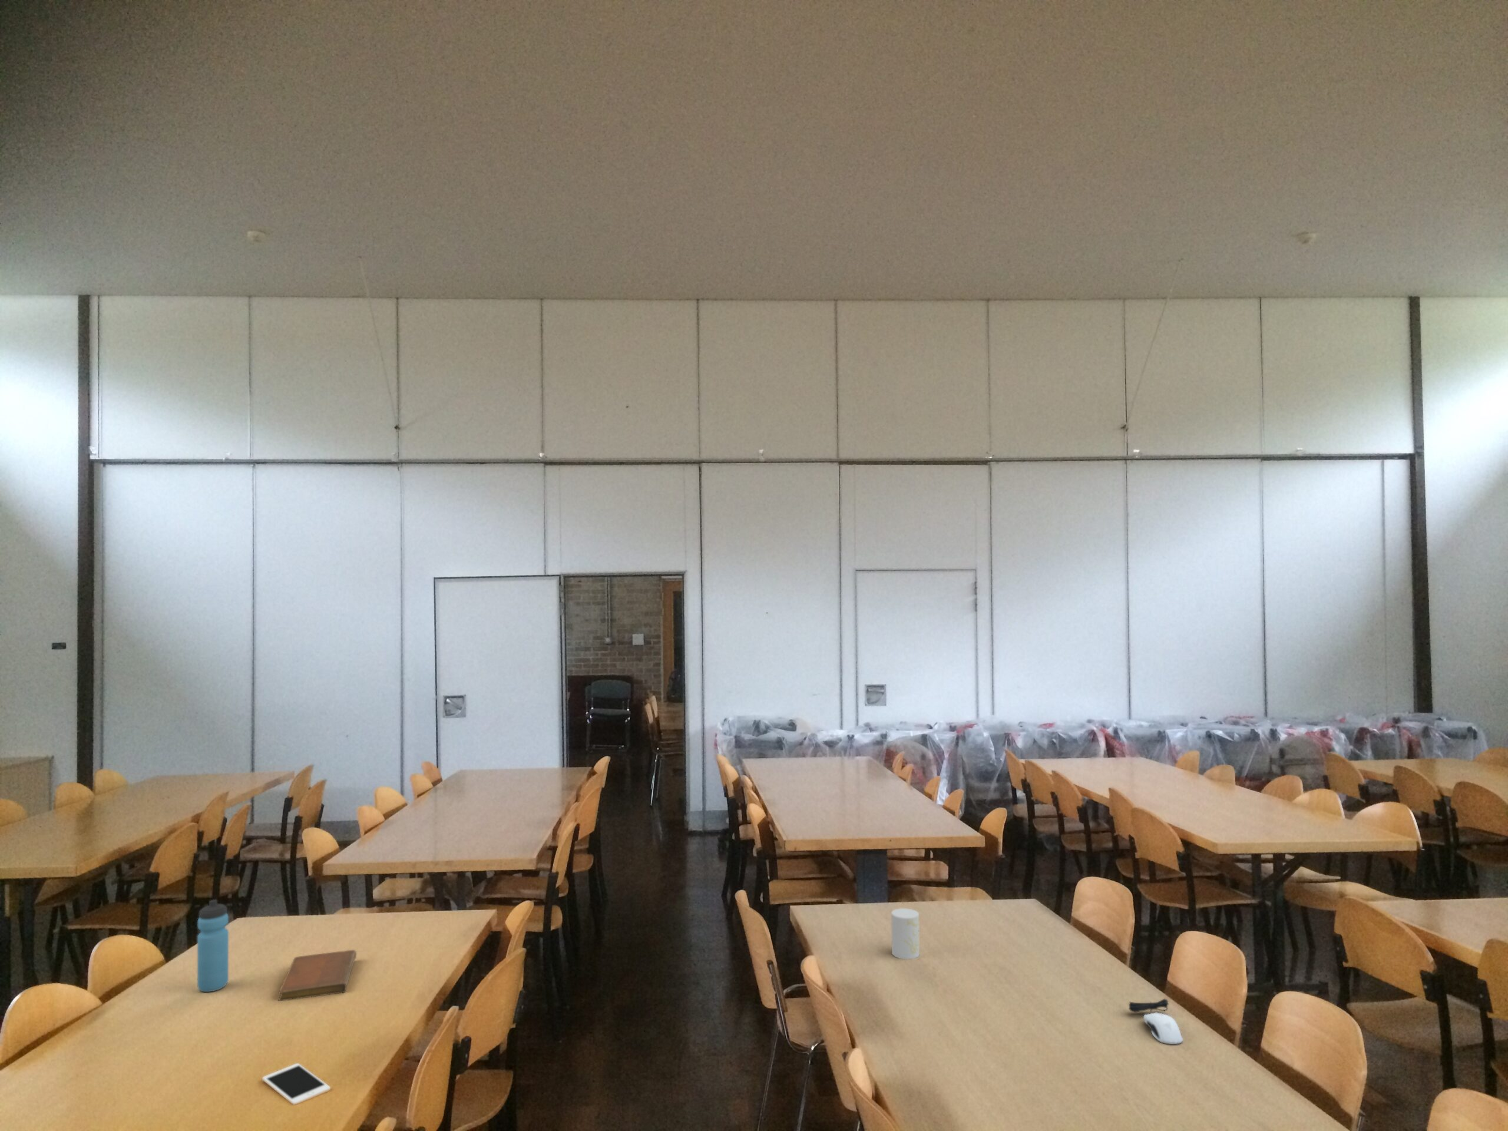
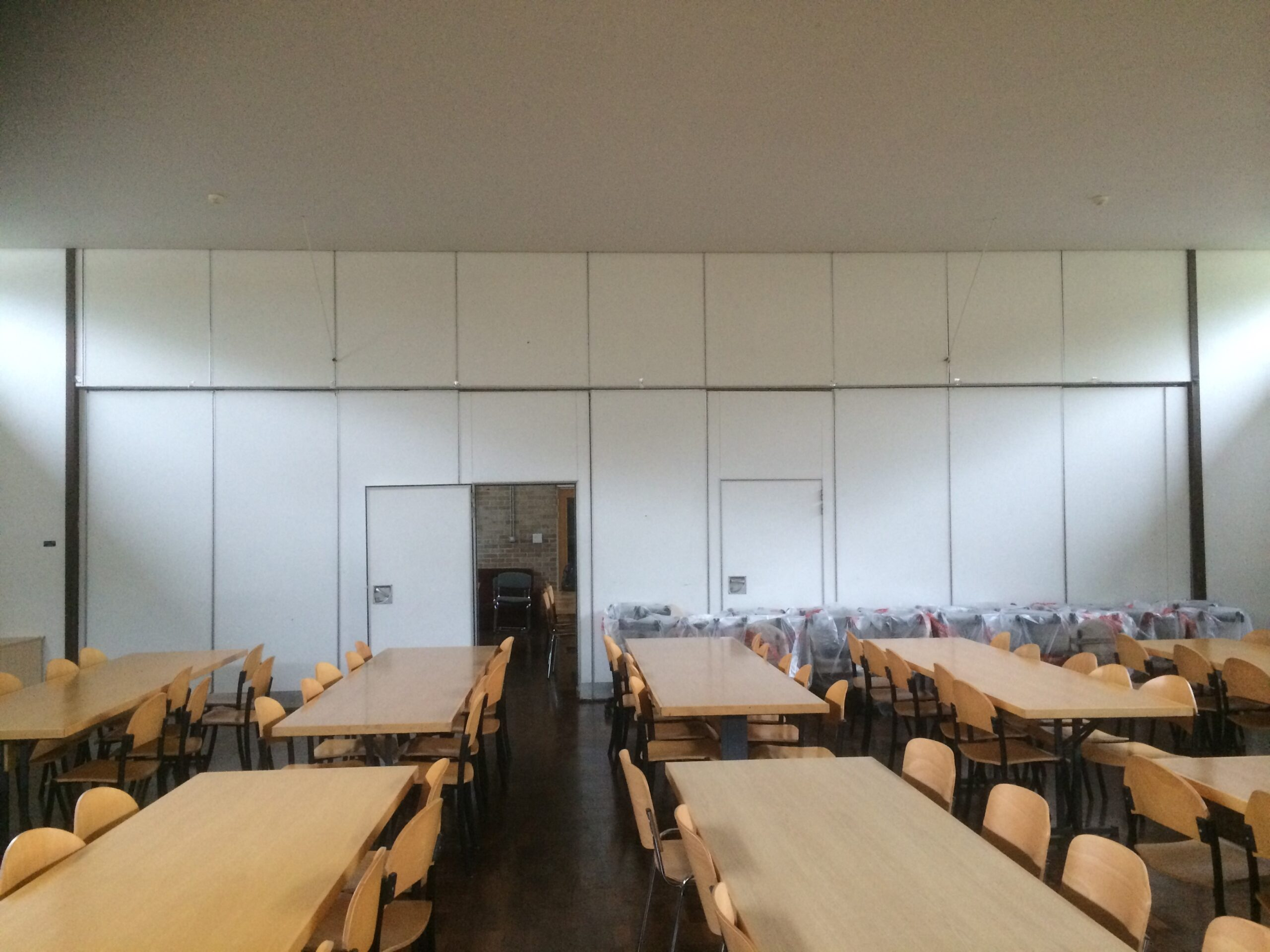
- computer mouse [1128,998,1184,1045]
- cup [891,908,920,960]
- notebook [278,949,357,1002]
- water bottle [197,899,229,992]
- cell phone [261,1062,331,1106]
